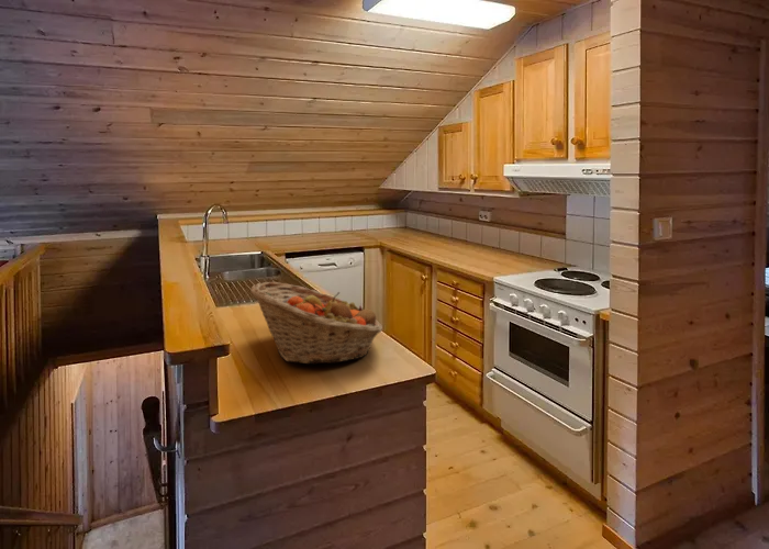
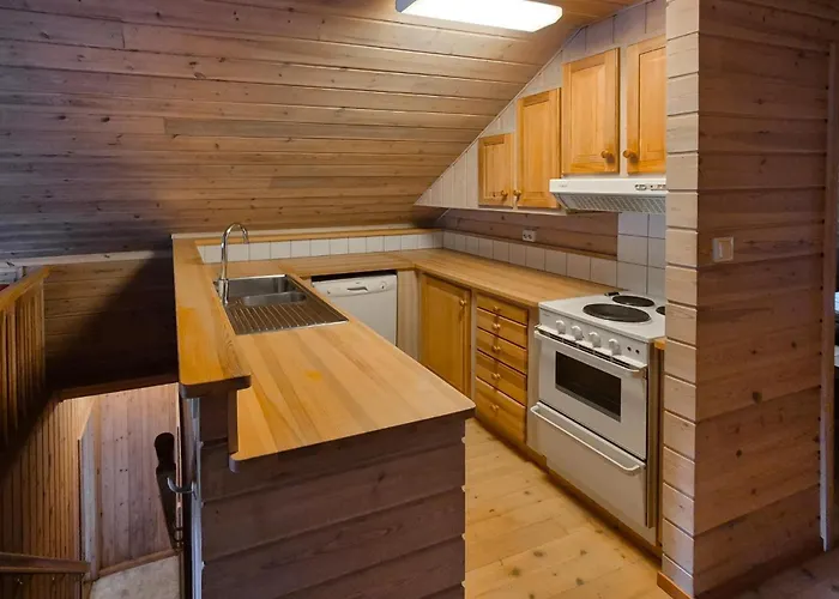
- fruit basket [249,281,383,366]
